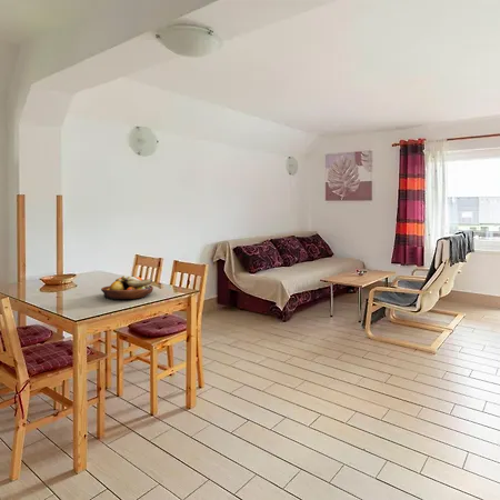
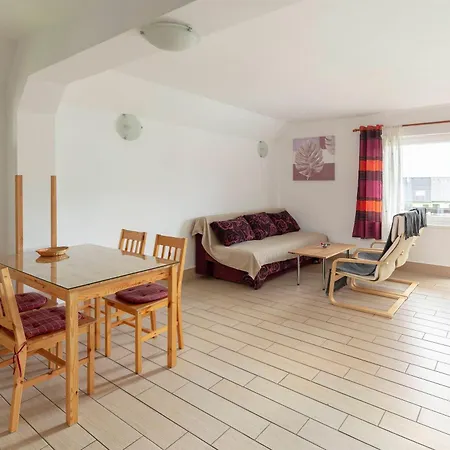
- fruit bowl [100,274,154,300]
